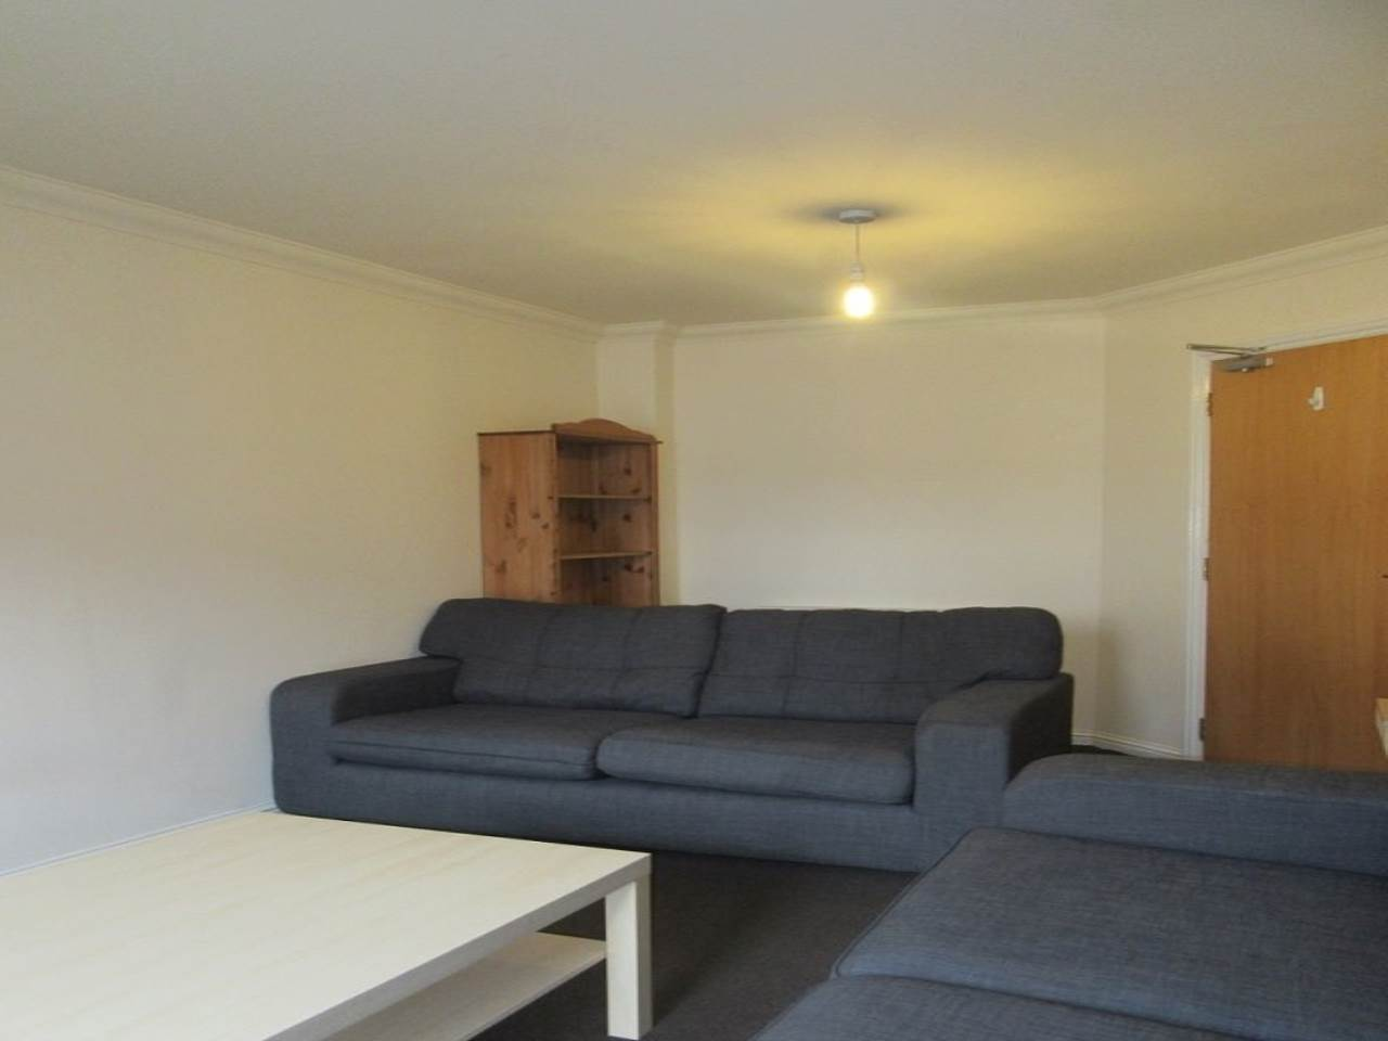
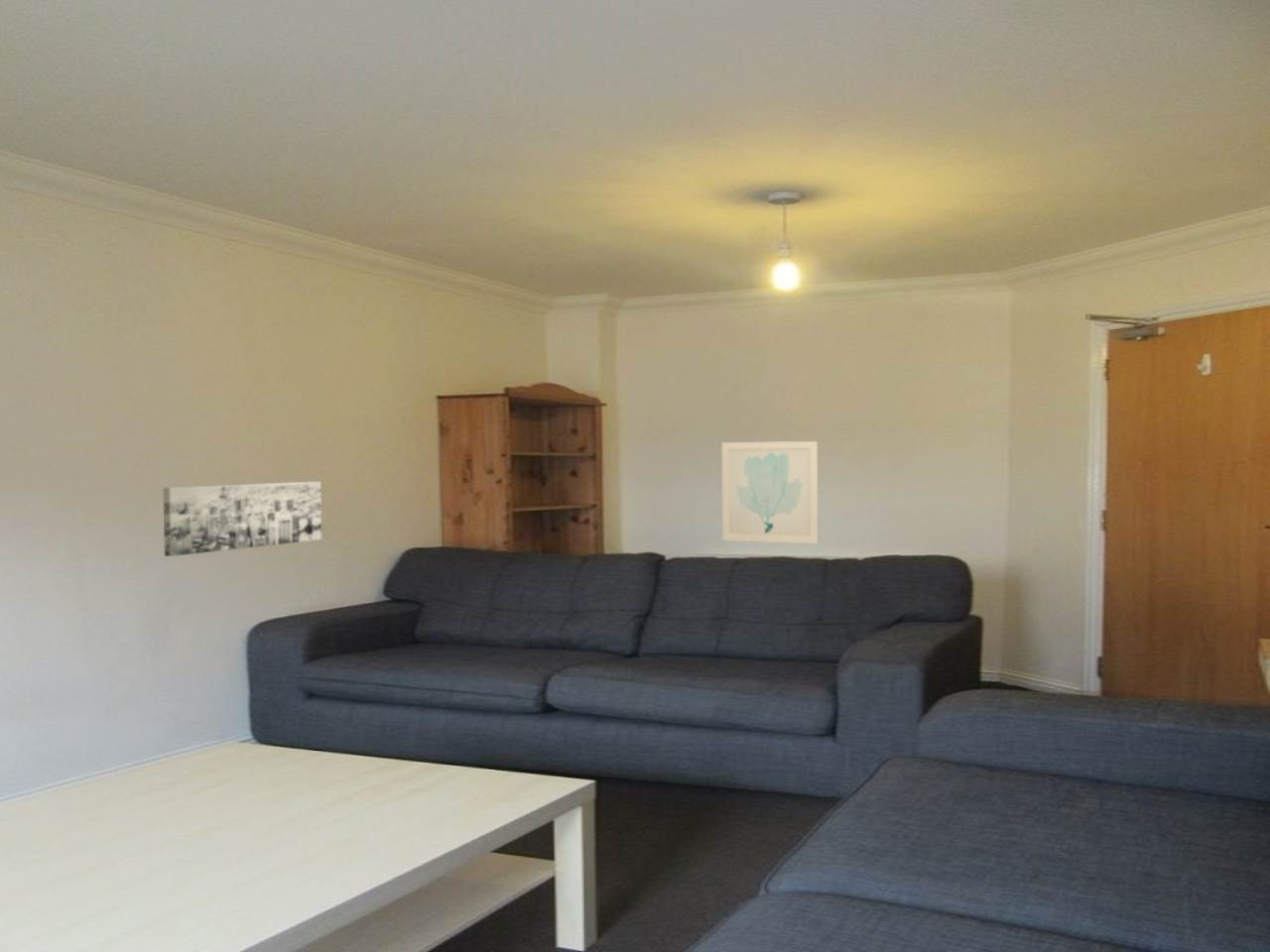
+ wall art [162,480,322,557]
+ wall art [721,440,820,544]
